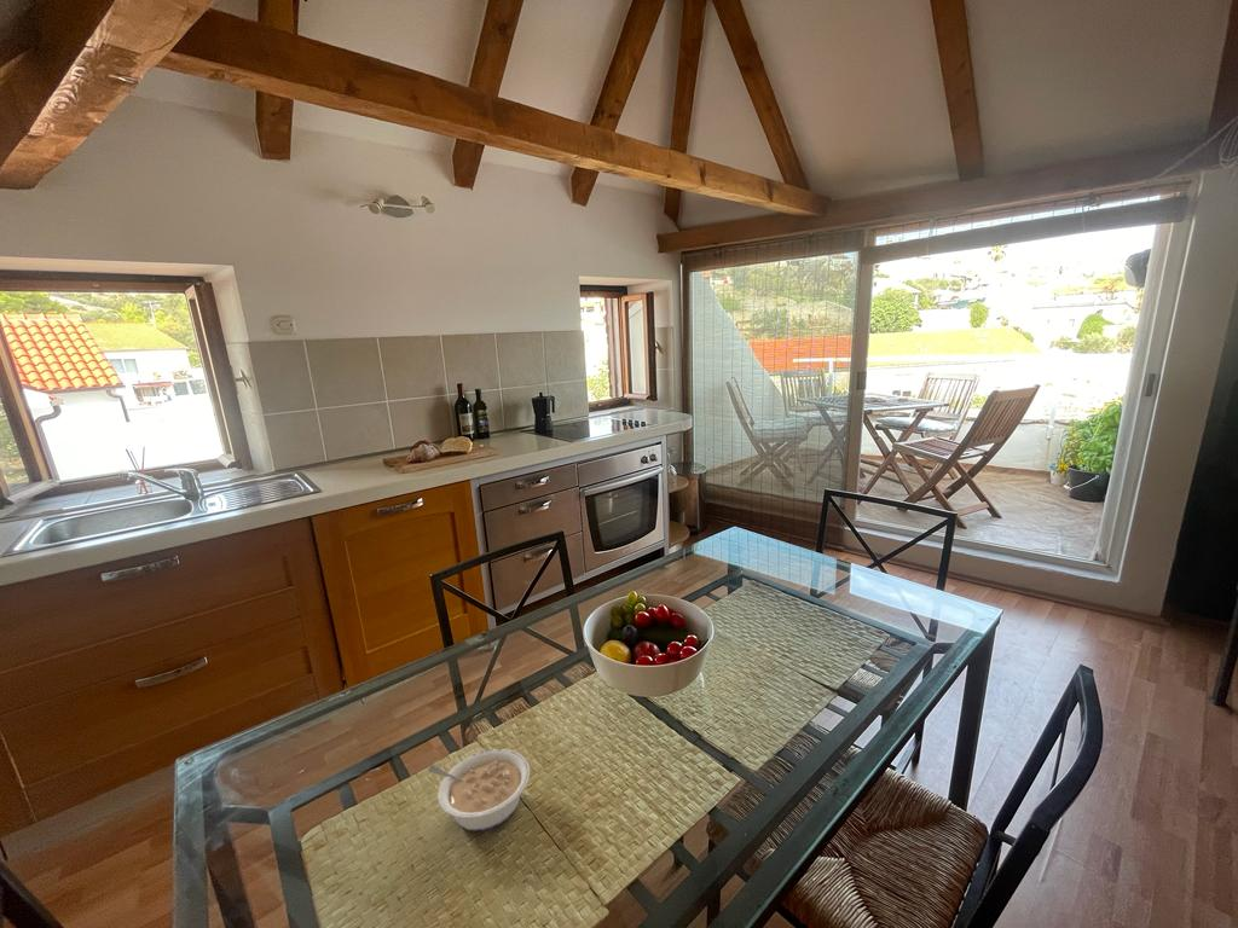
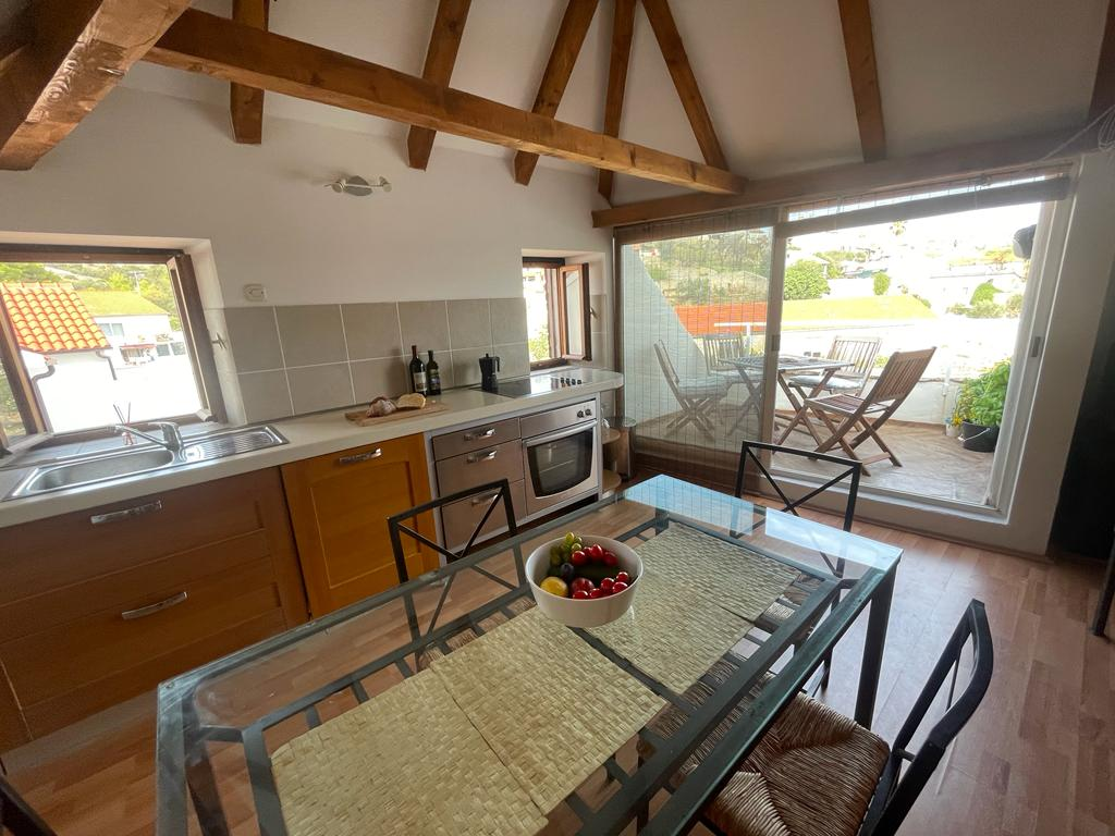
- legume [427,748,531,833]
